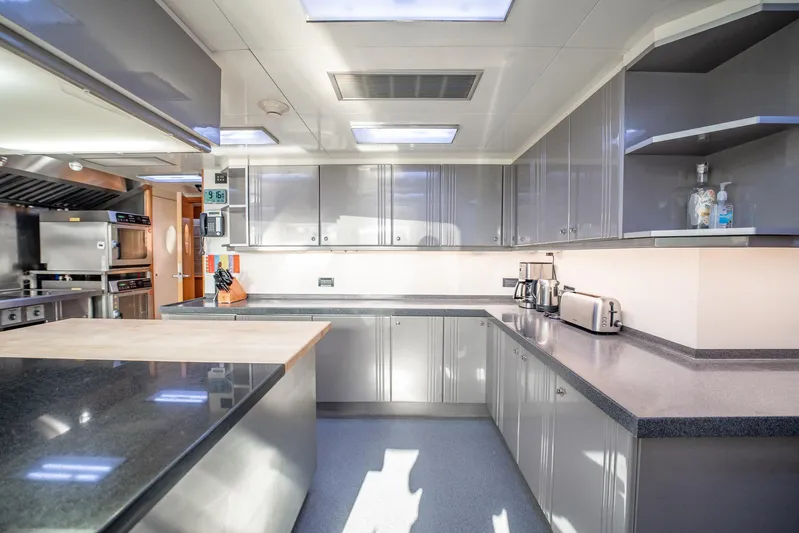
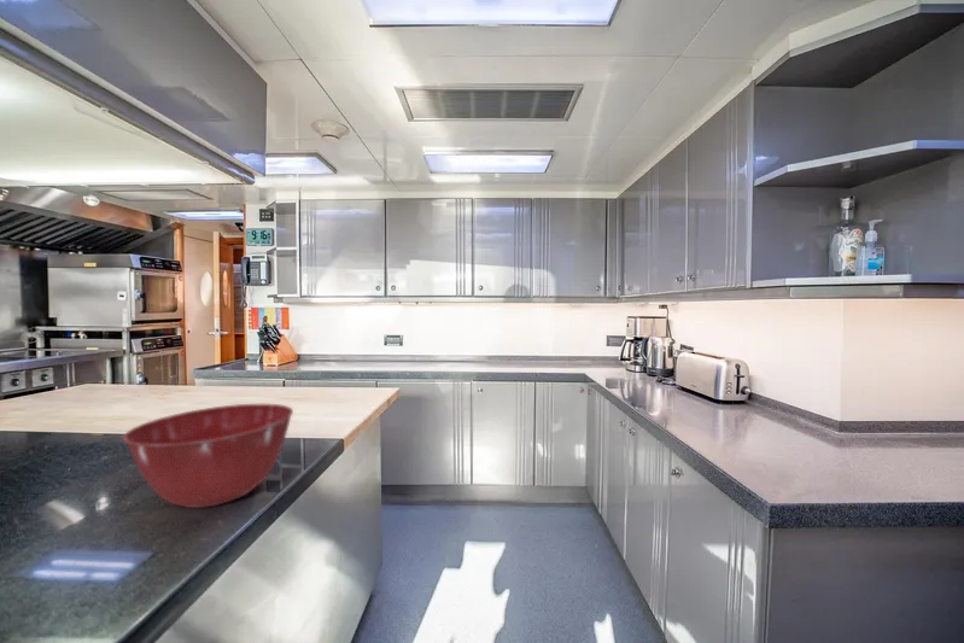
+ mixing bowl [122,403,294,509]
